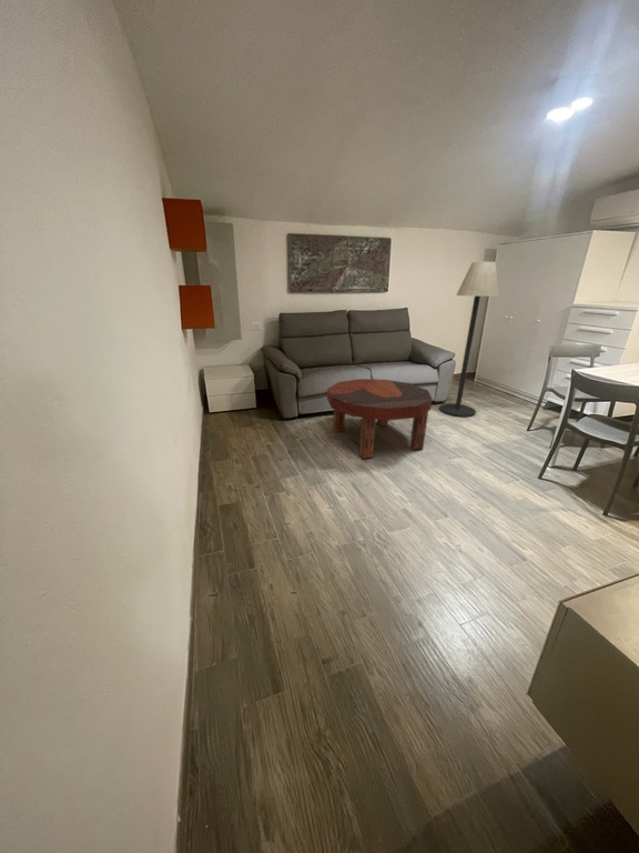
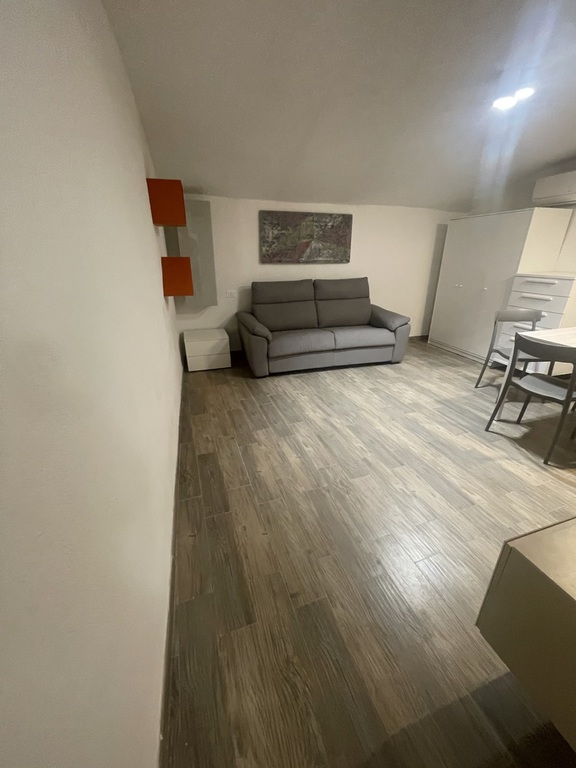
- coffee table [326,378,434,460]
- floor lamp [438,261,501,418]
